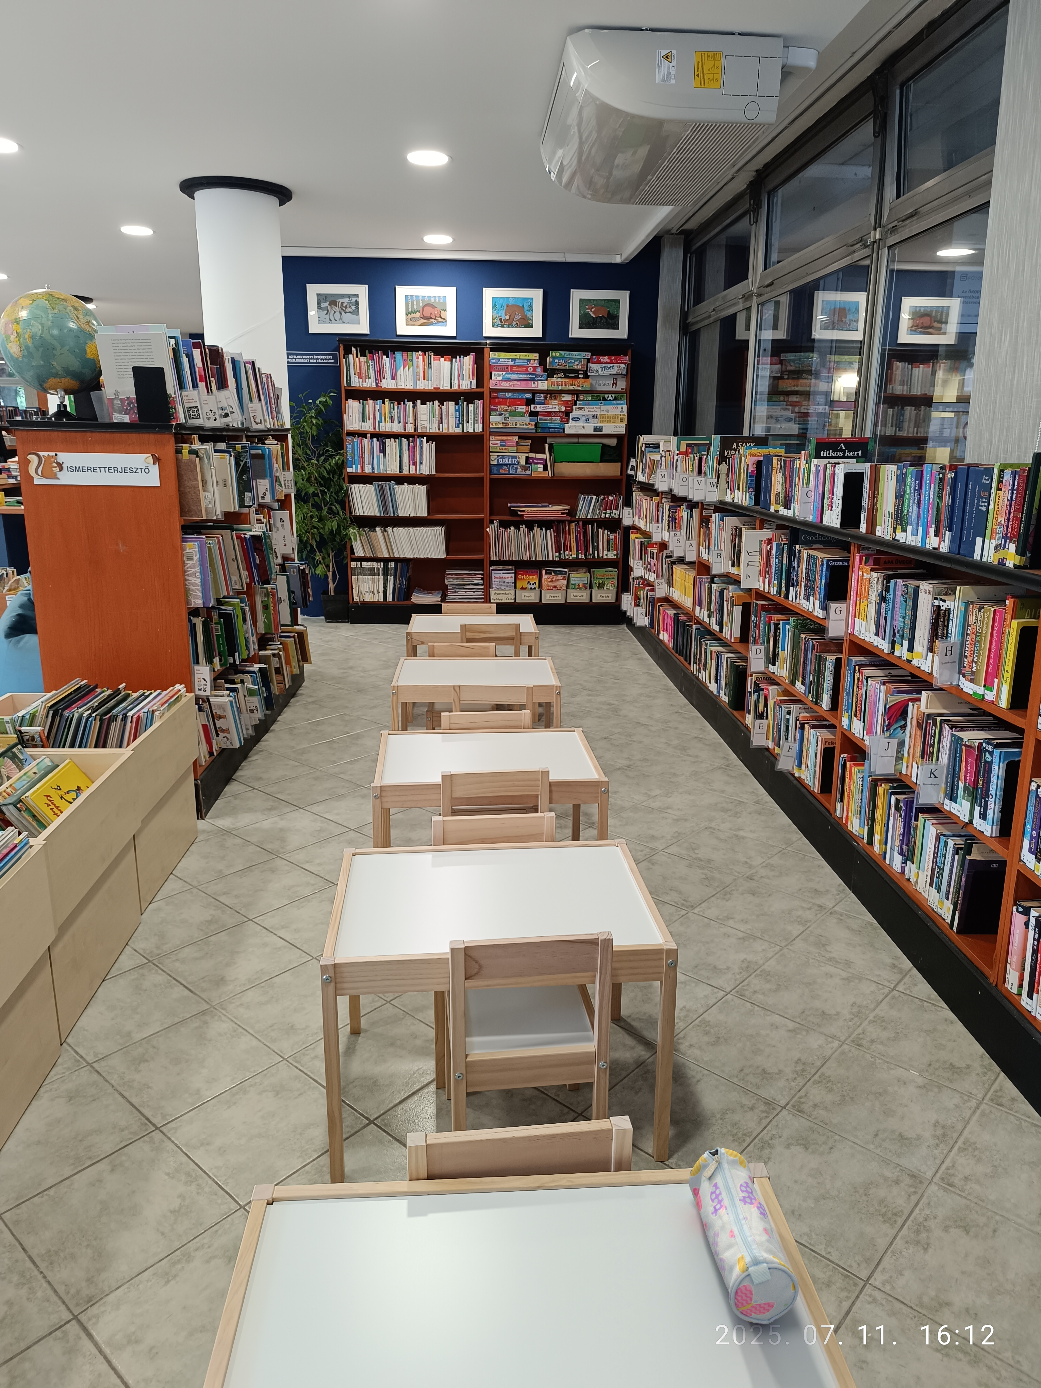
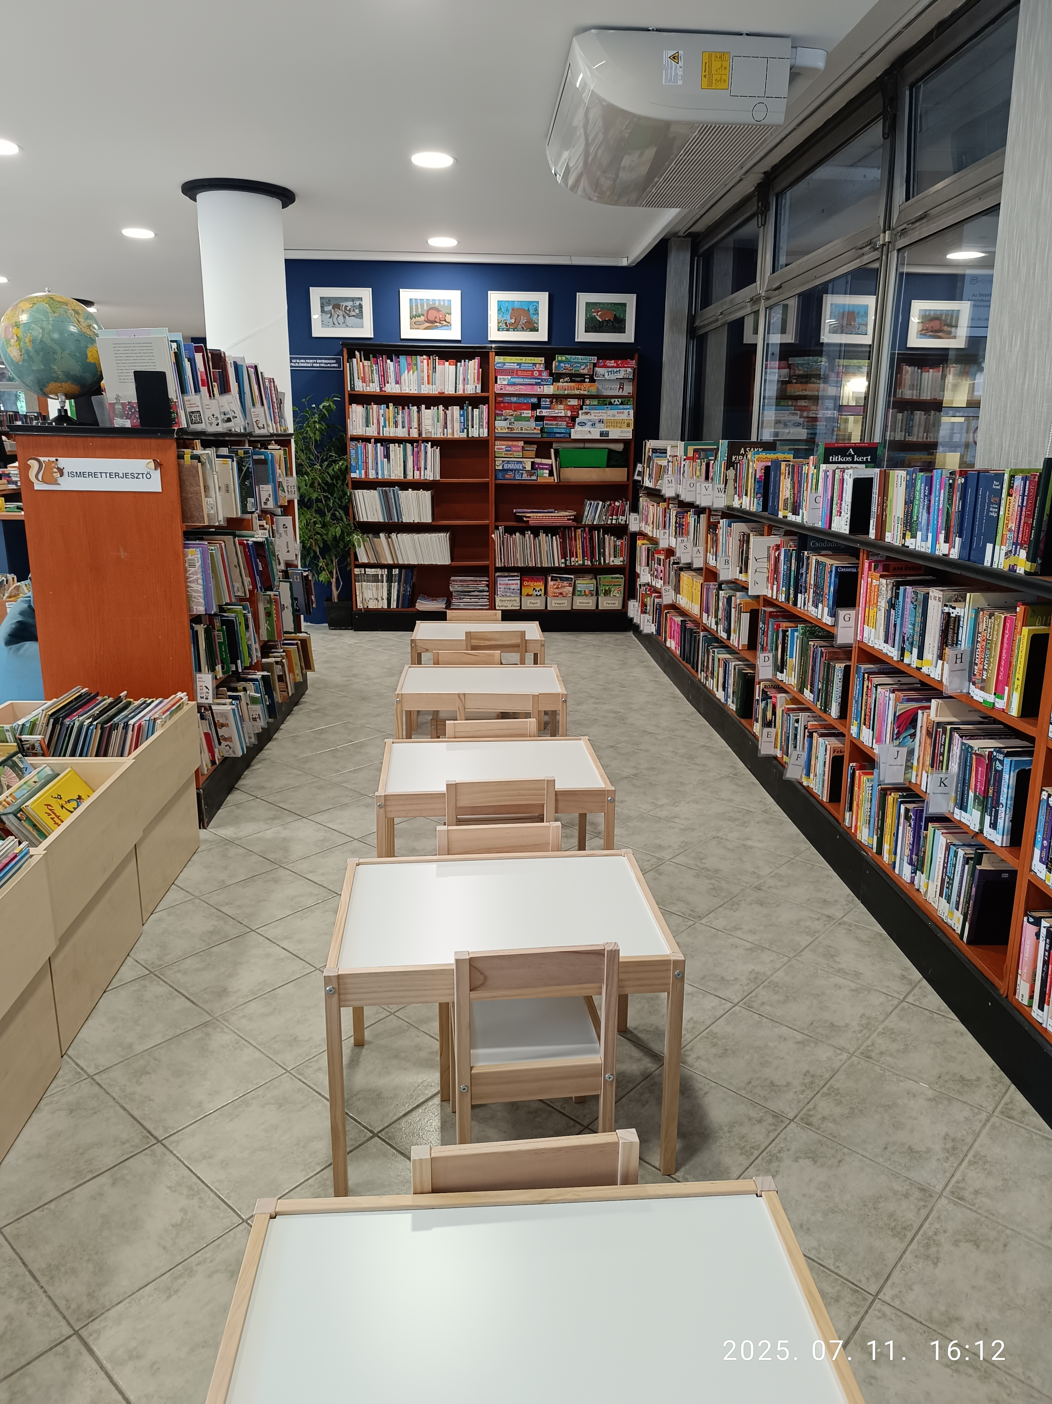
- pencil case [689,1148,799,1325]
